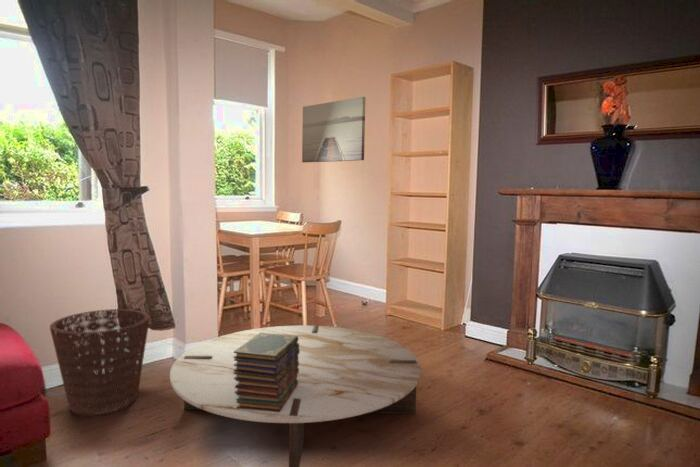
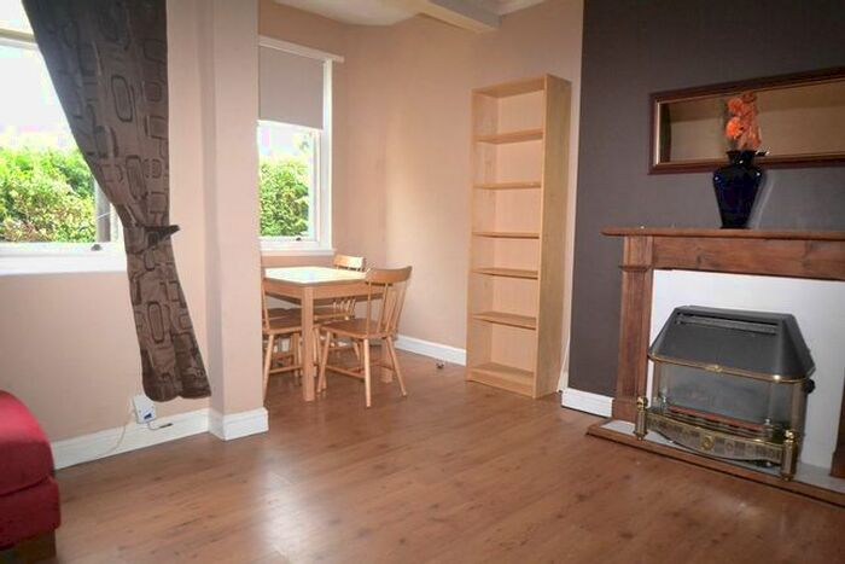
- wall art [301,96,366,163]
- coffee table [169,324,422,467]
- book stack [234,333,300,412]
- basket [49,308,151,417]
